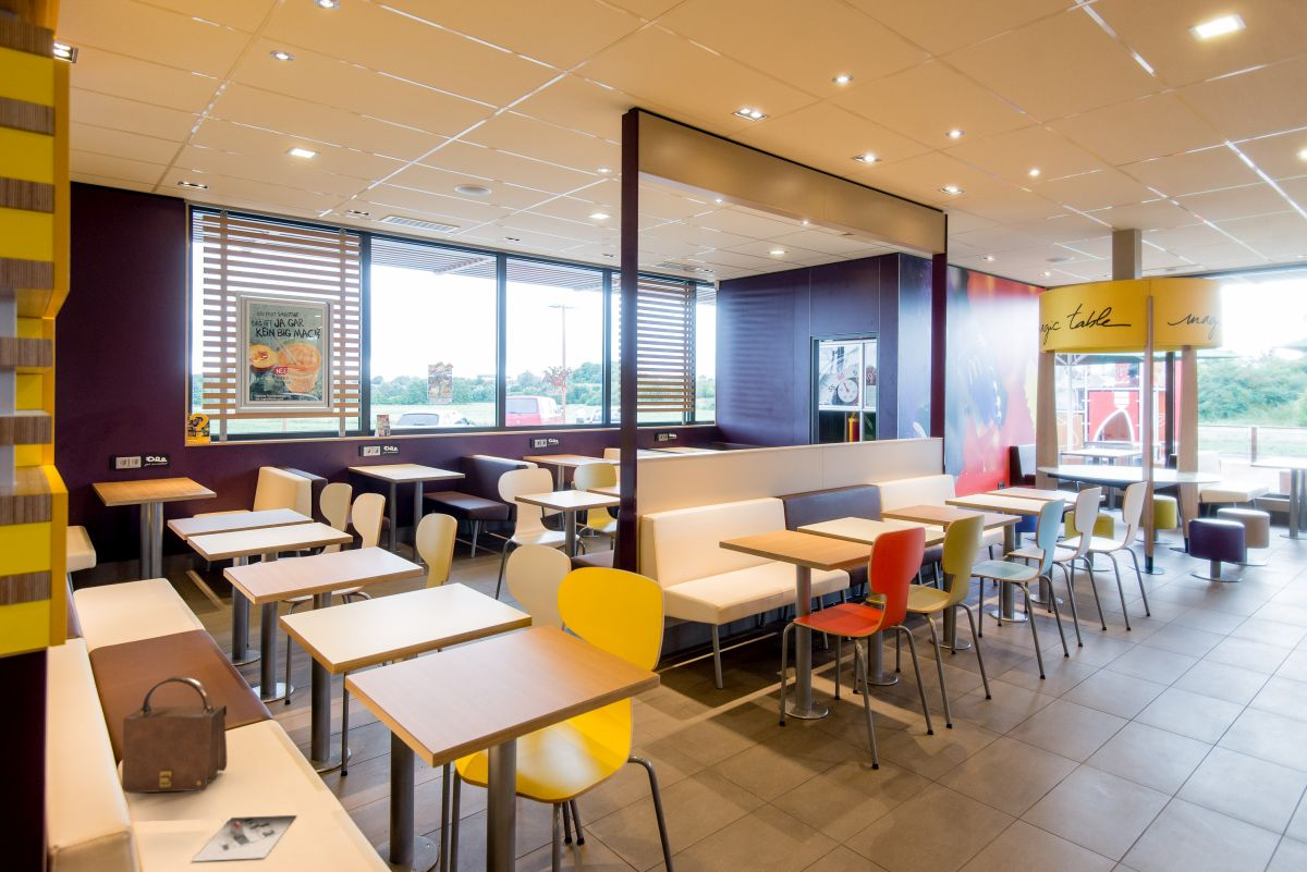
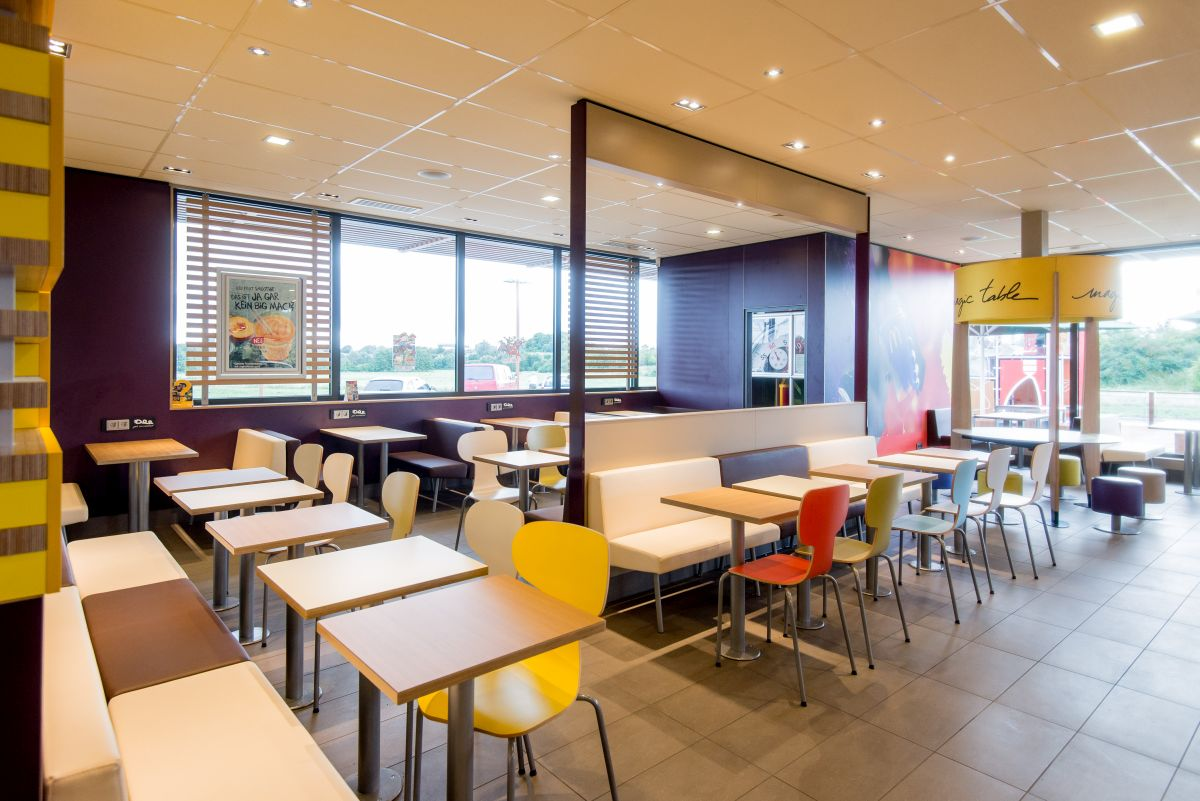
- architectural model [192,814,297,862]
- handbag [121,675,228,794]
